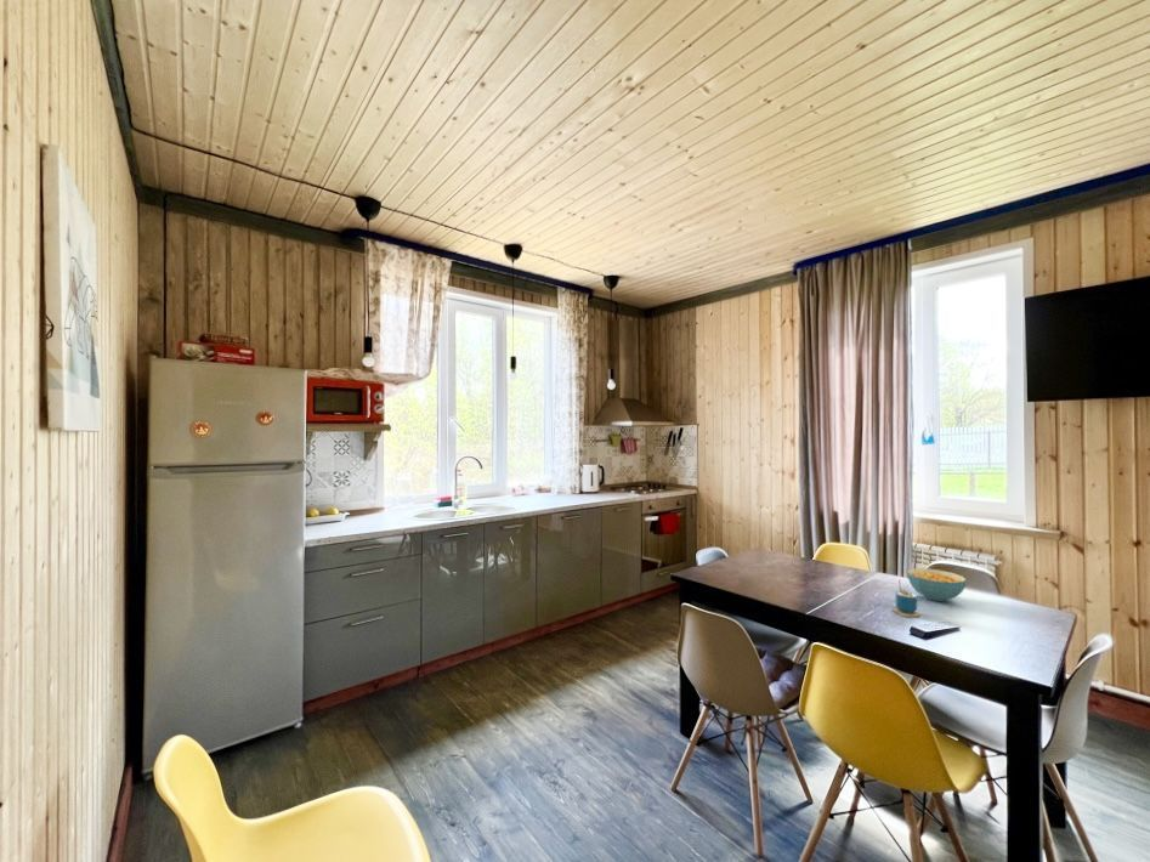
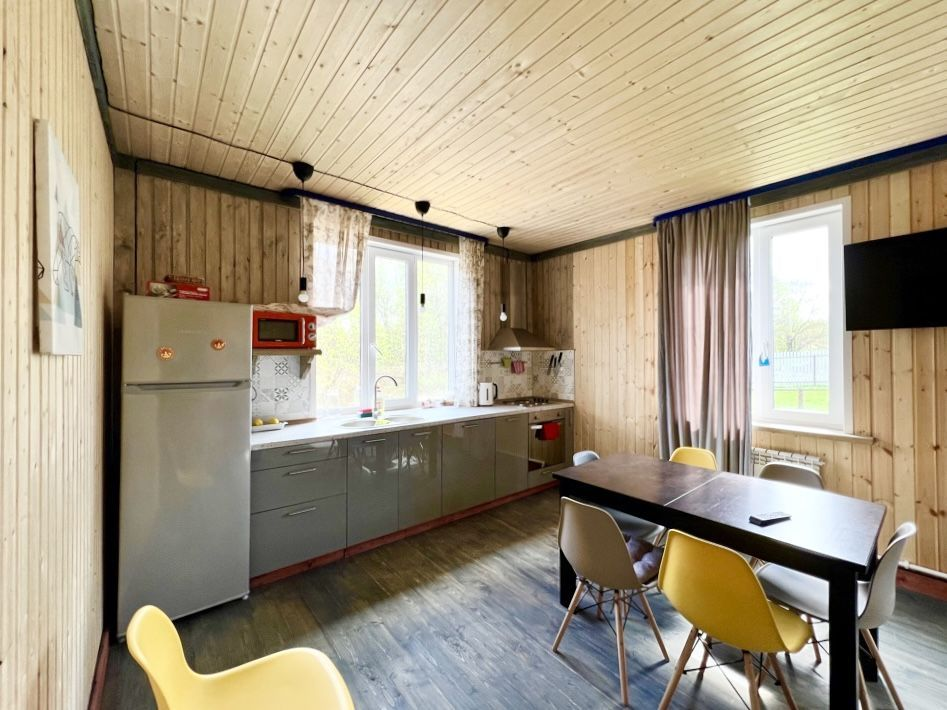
- cup [891,578,922,618]
- cereal bowl [905,567,968,602]
